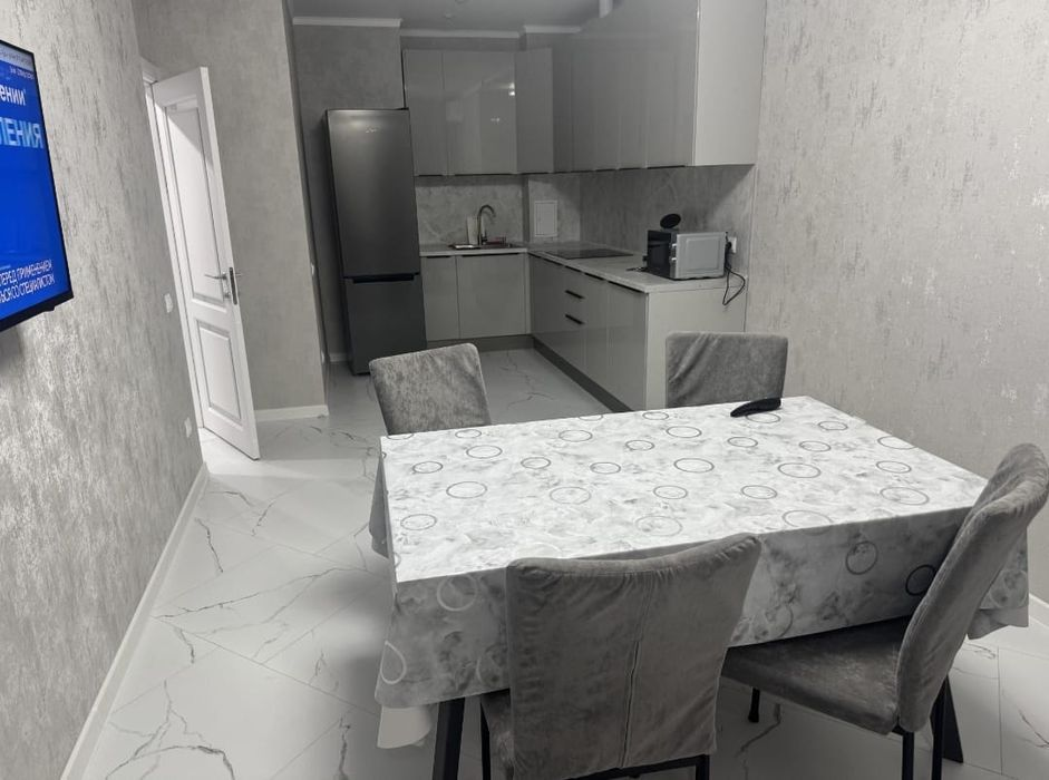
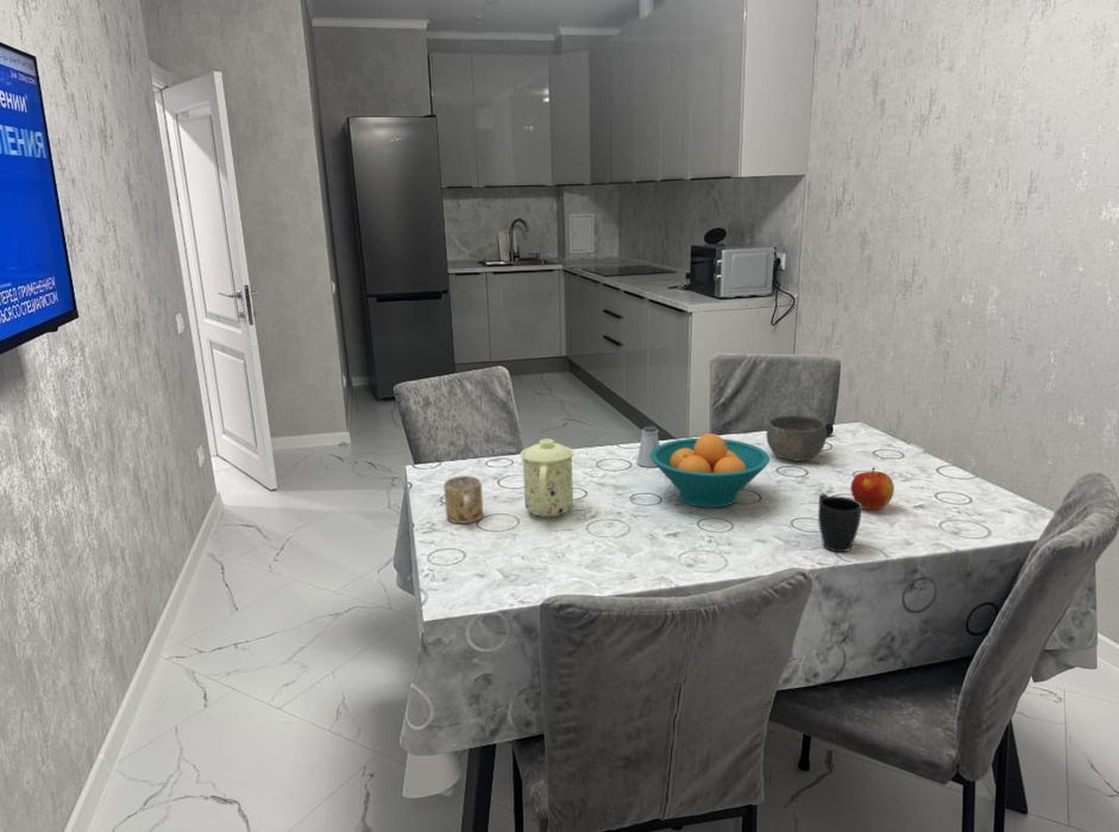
+ fruit bowl [650,433,771,509]
+ mug [442,474,484,524]
+ mug [817,493,862,553]
+ apple [850,466,895,511]
+ mug [520,437,574,518]
+ saltshaker [635,426,661,468]
+ bowl [765,414,828,462]
